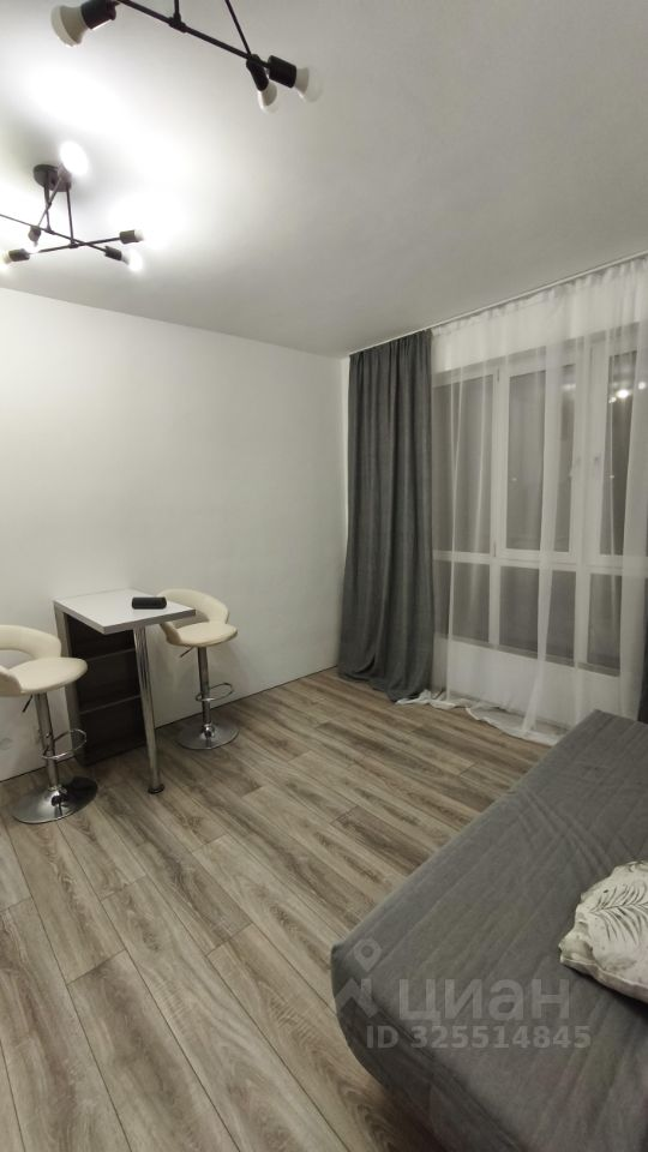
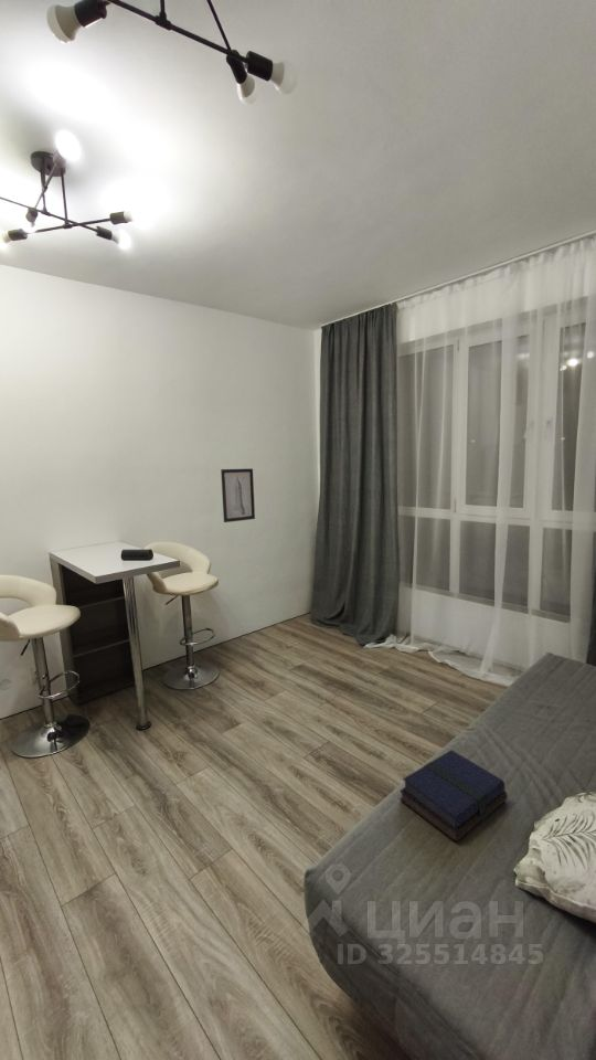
+ book [398,749,509,842]
+ wall art [220,467,256,523]
